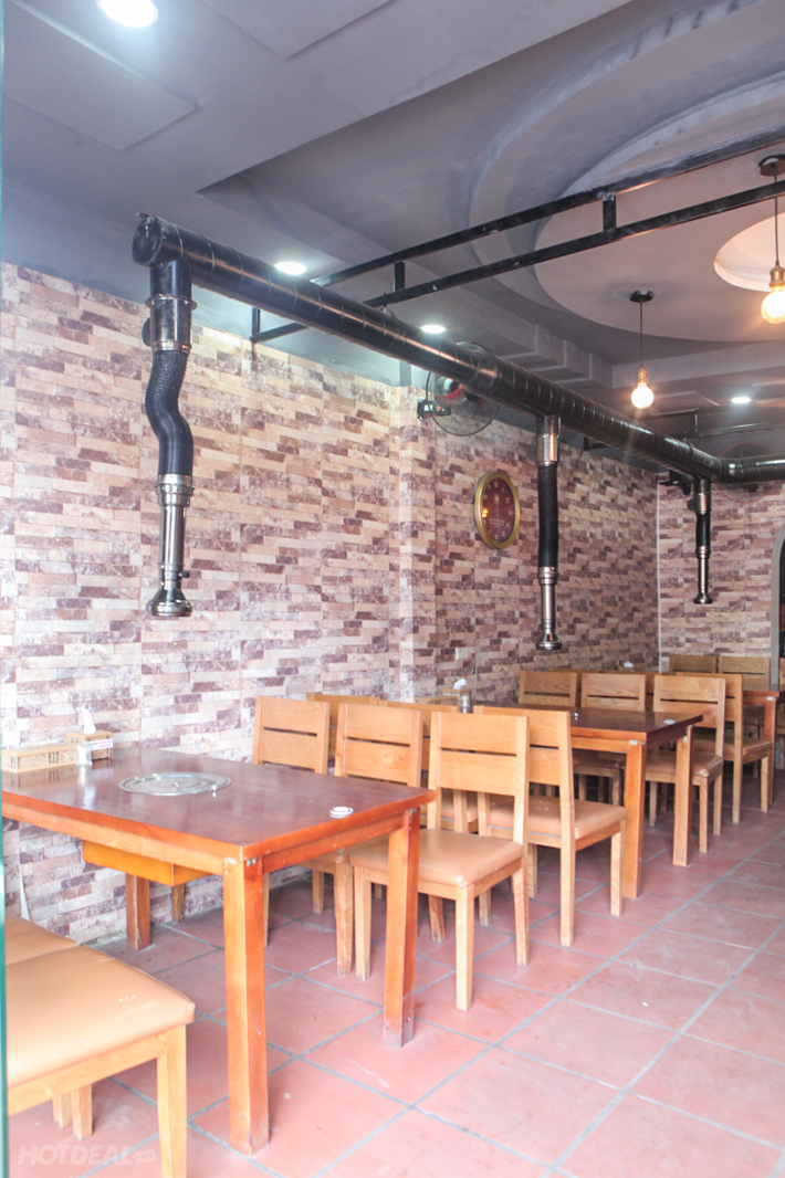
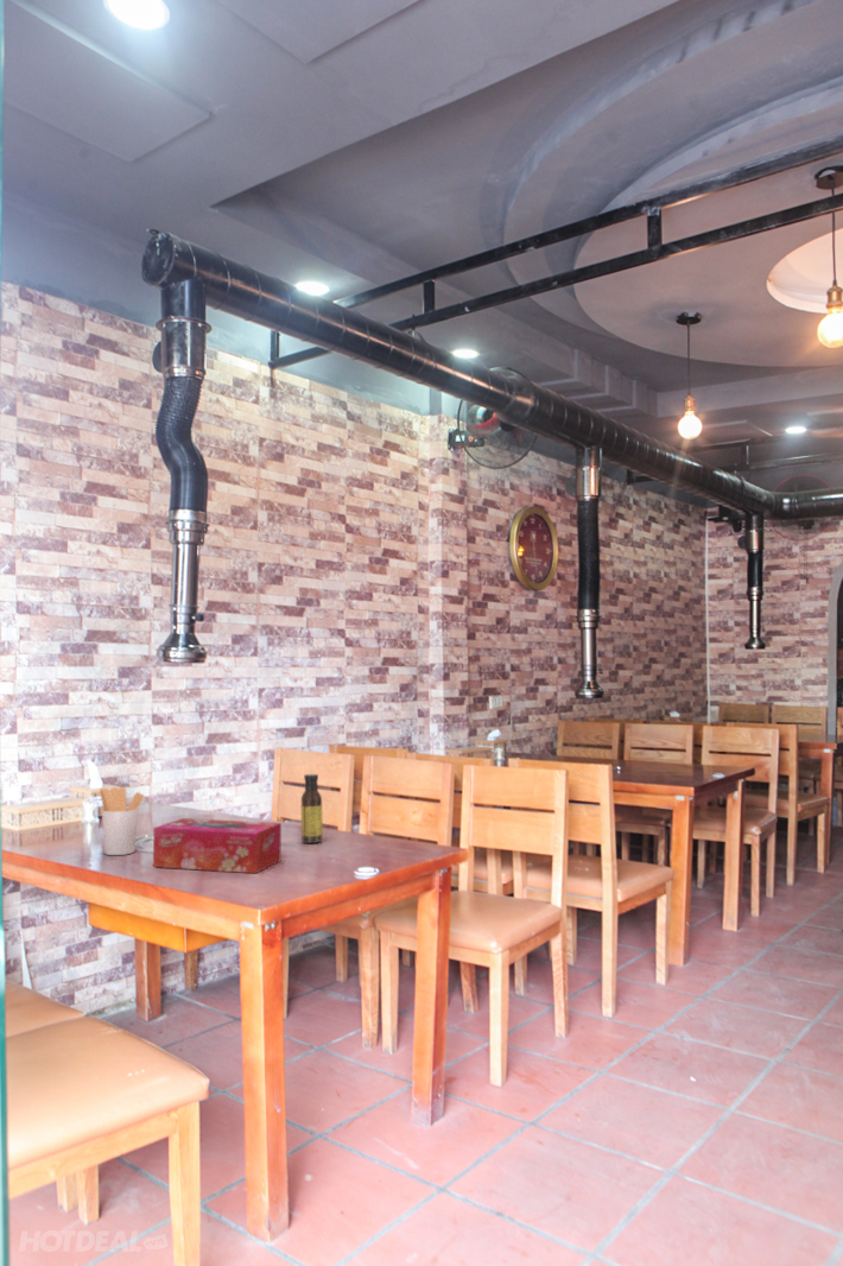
+ utensil holder [99,786,145,856]
+ sauce bottle [300,773,324,844]
+ tissue box [152,817,283,874]
